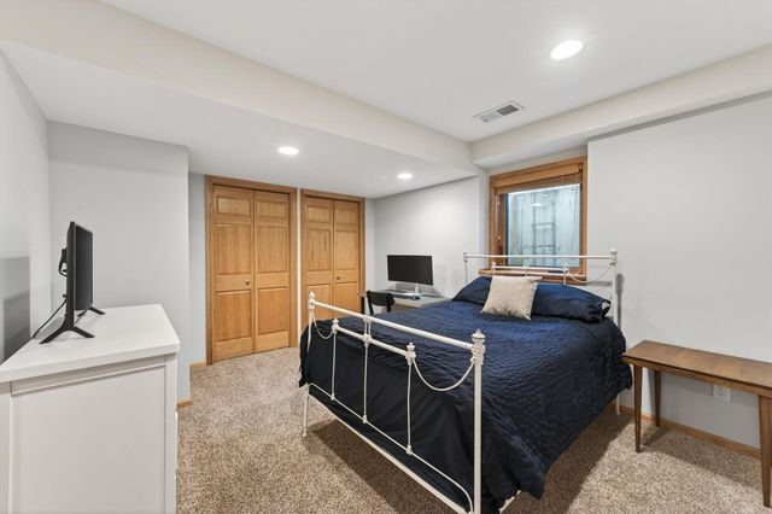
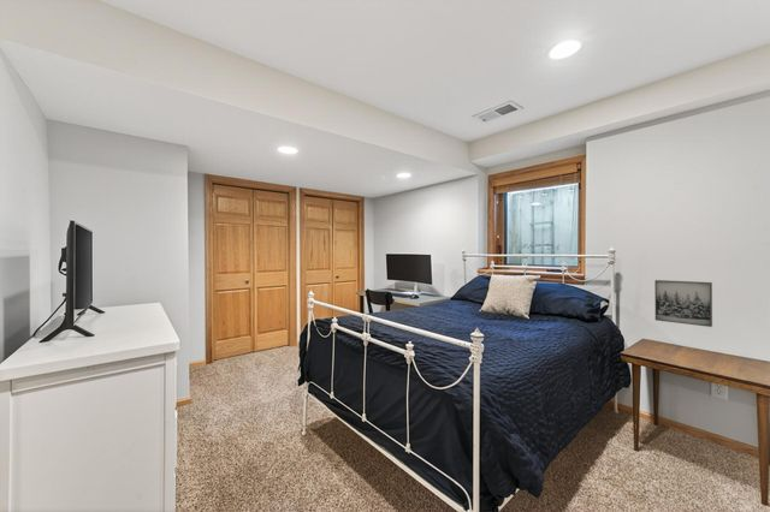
+ wall art [653,279,713,328]
